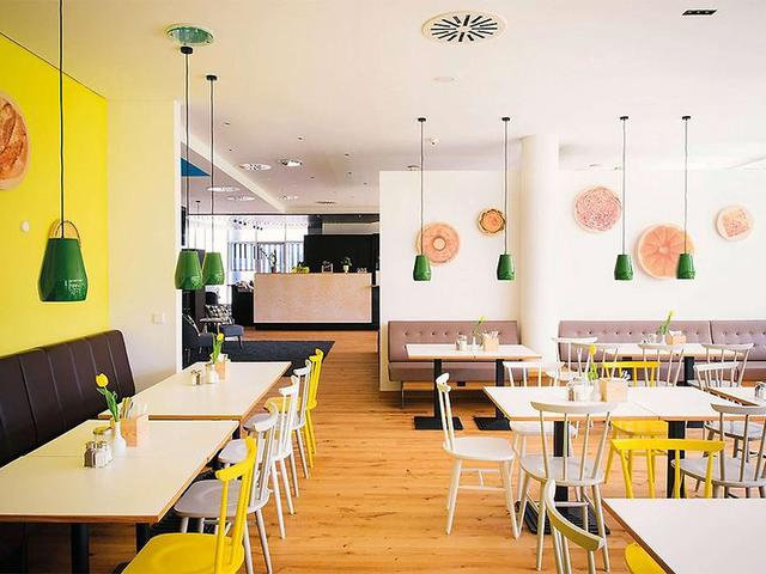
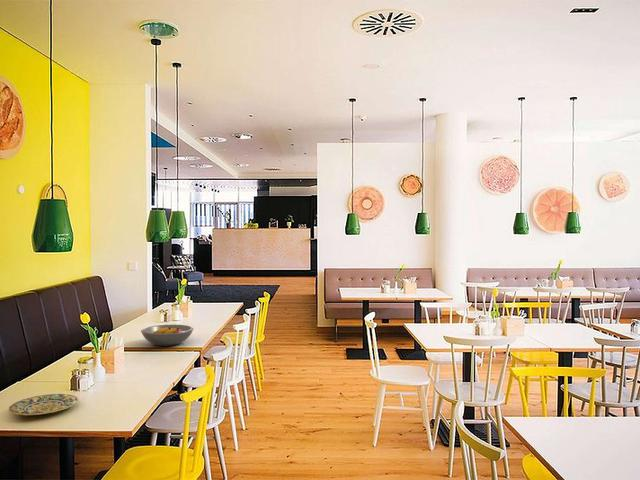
+ plate [8,393,79,416]
+ fruit bowl [140,324,194,347]
